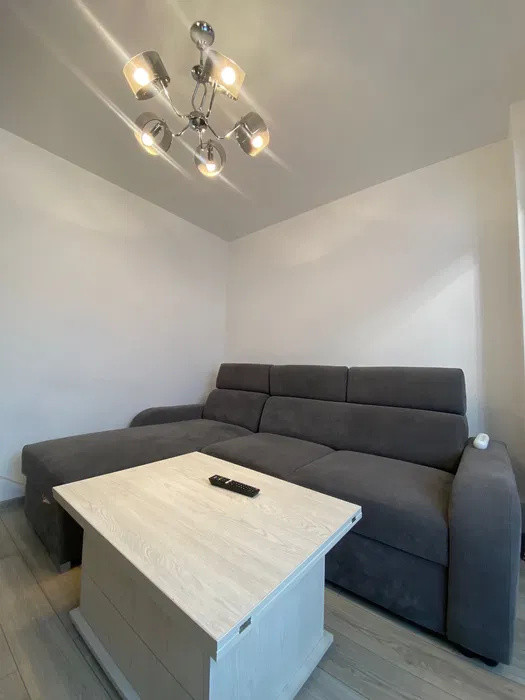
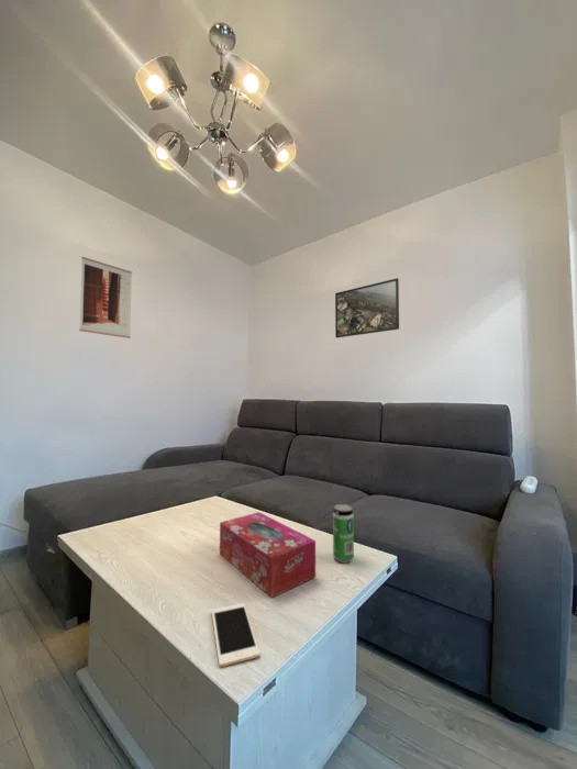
+ tissue box [219,511,317,599]
+ beverage can [332,503,355,564]
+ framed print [334,277,400,339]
+ wall art [78,256,133,339]
+ cell phone [211,602,260,668]
